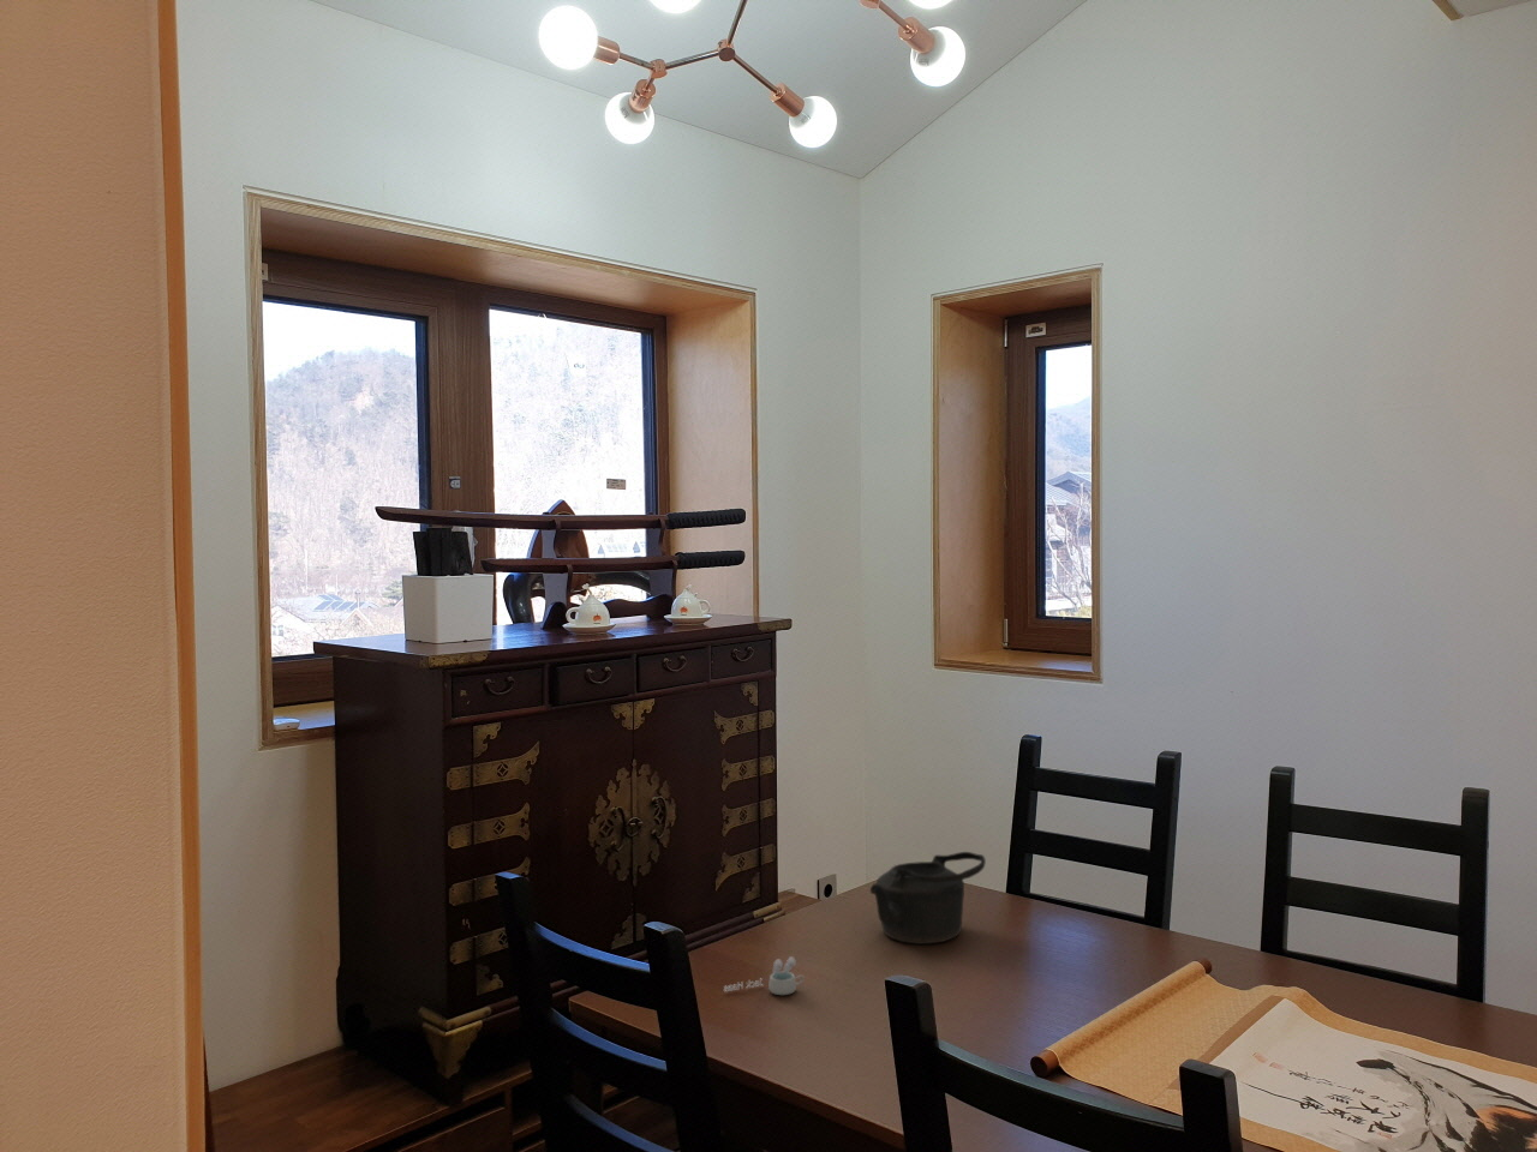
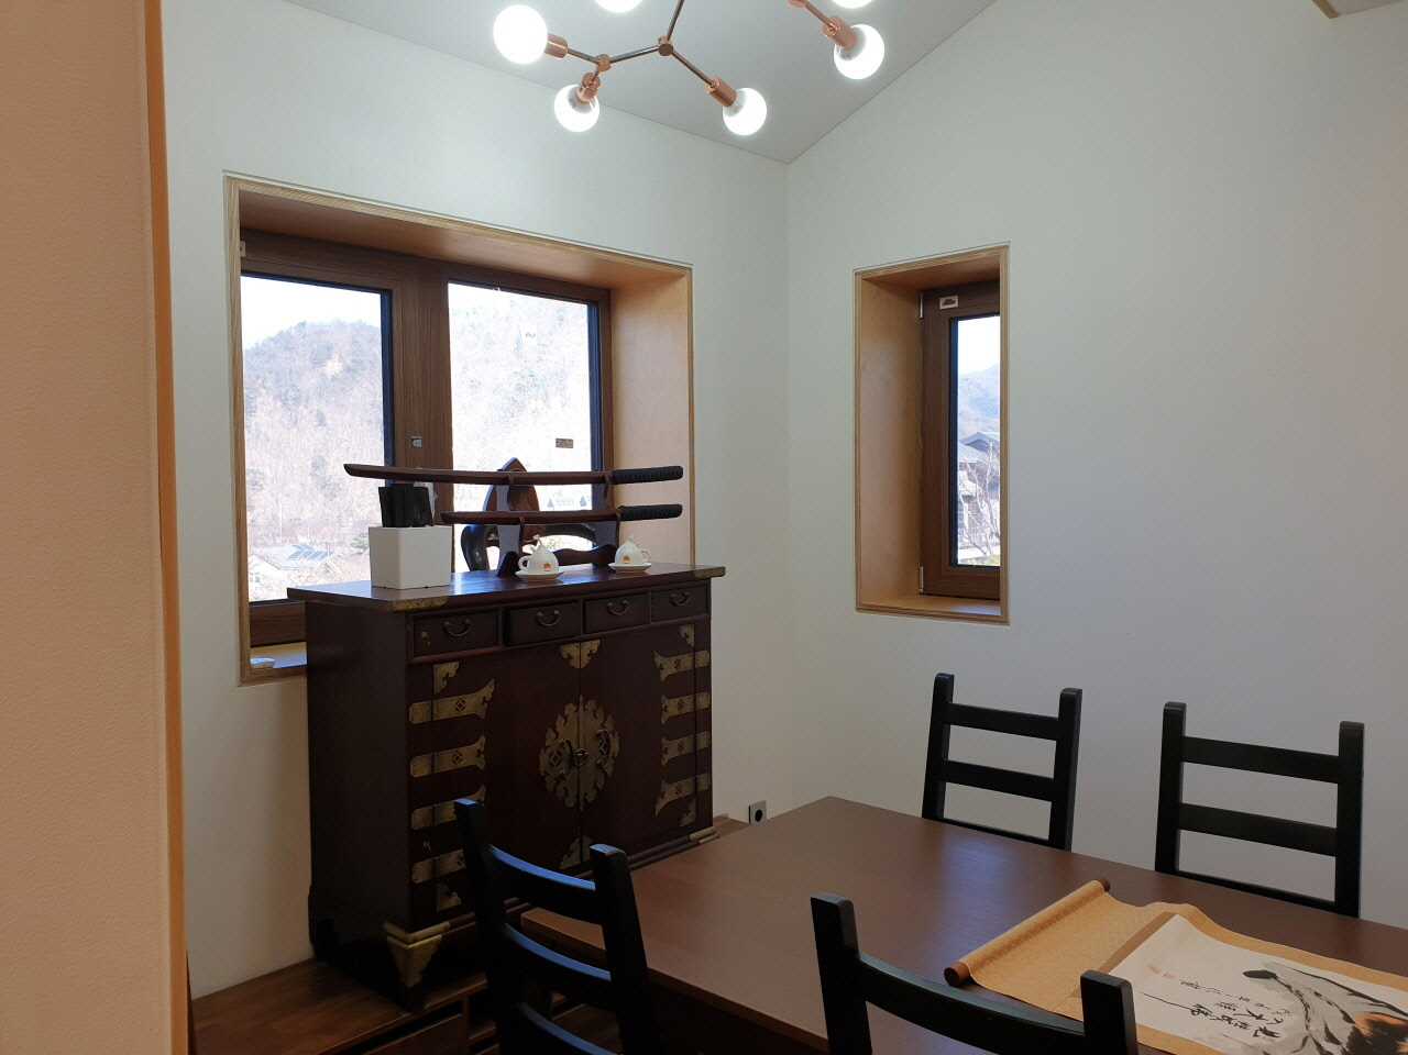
- teapot [869,851,988,945]
- cup [723,955,805,996]
